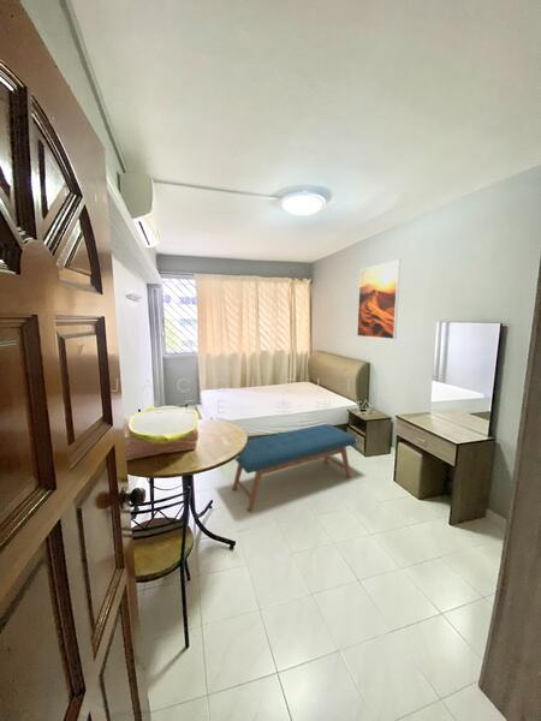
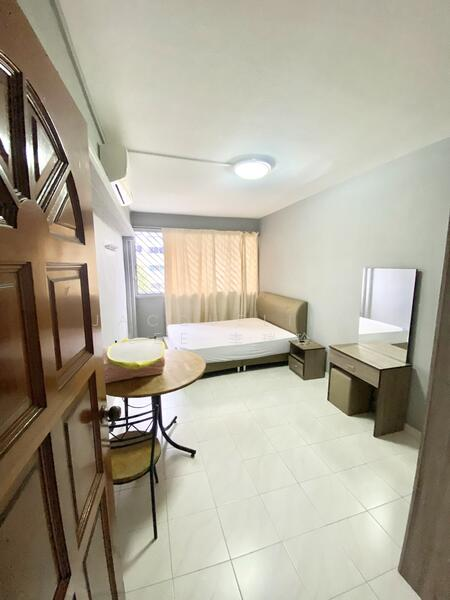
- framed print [356,258,402,340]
- bench [232,423,357,512]
